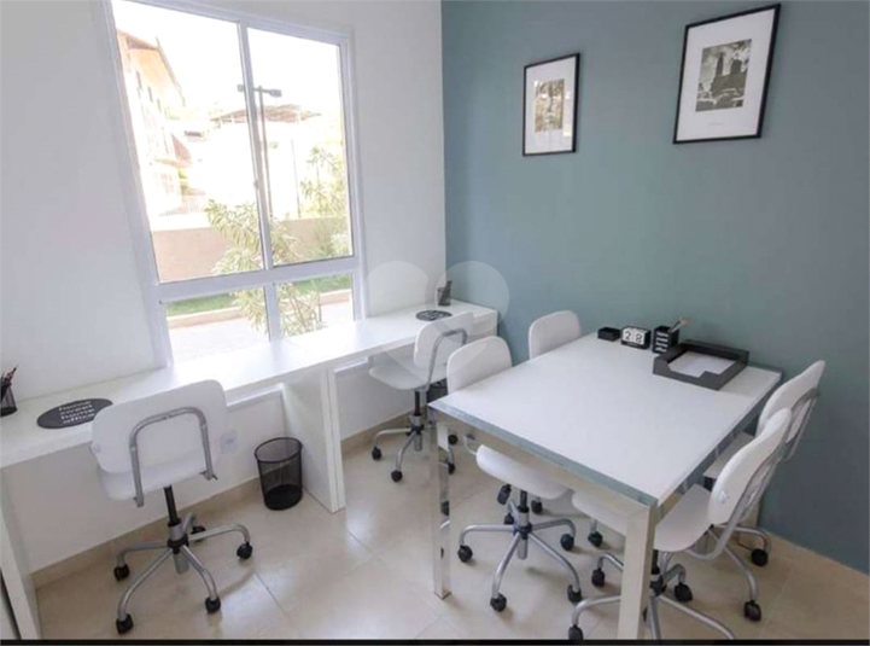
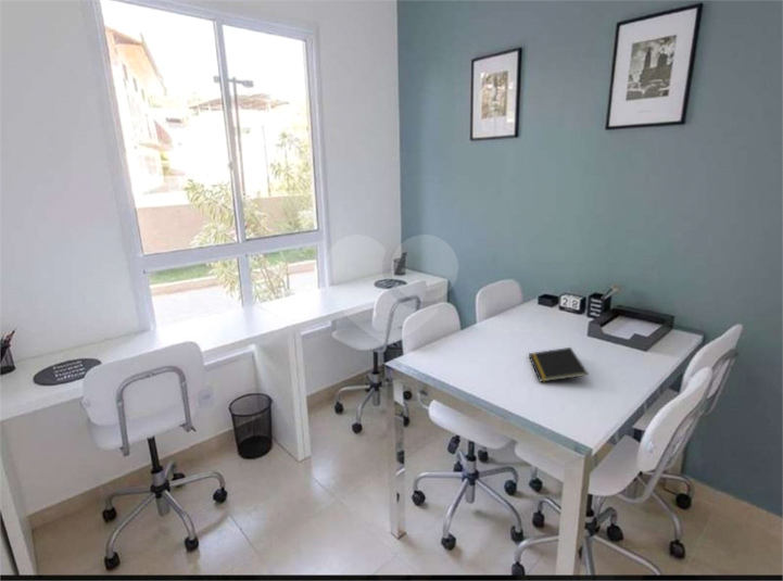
+ notepad [528,346,589,383]
